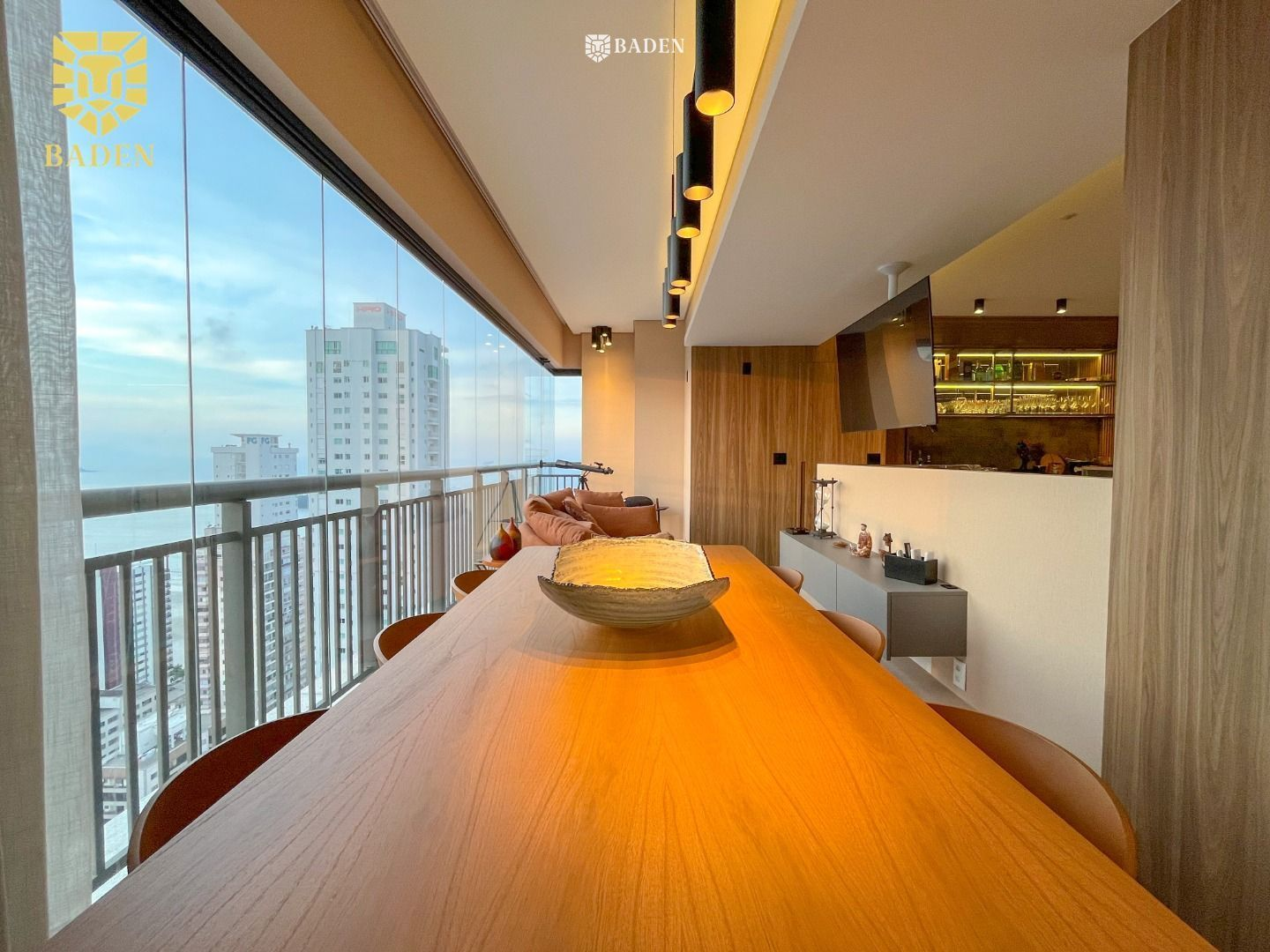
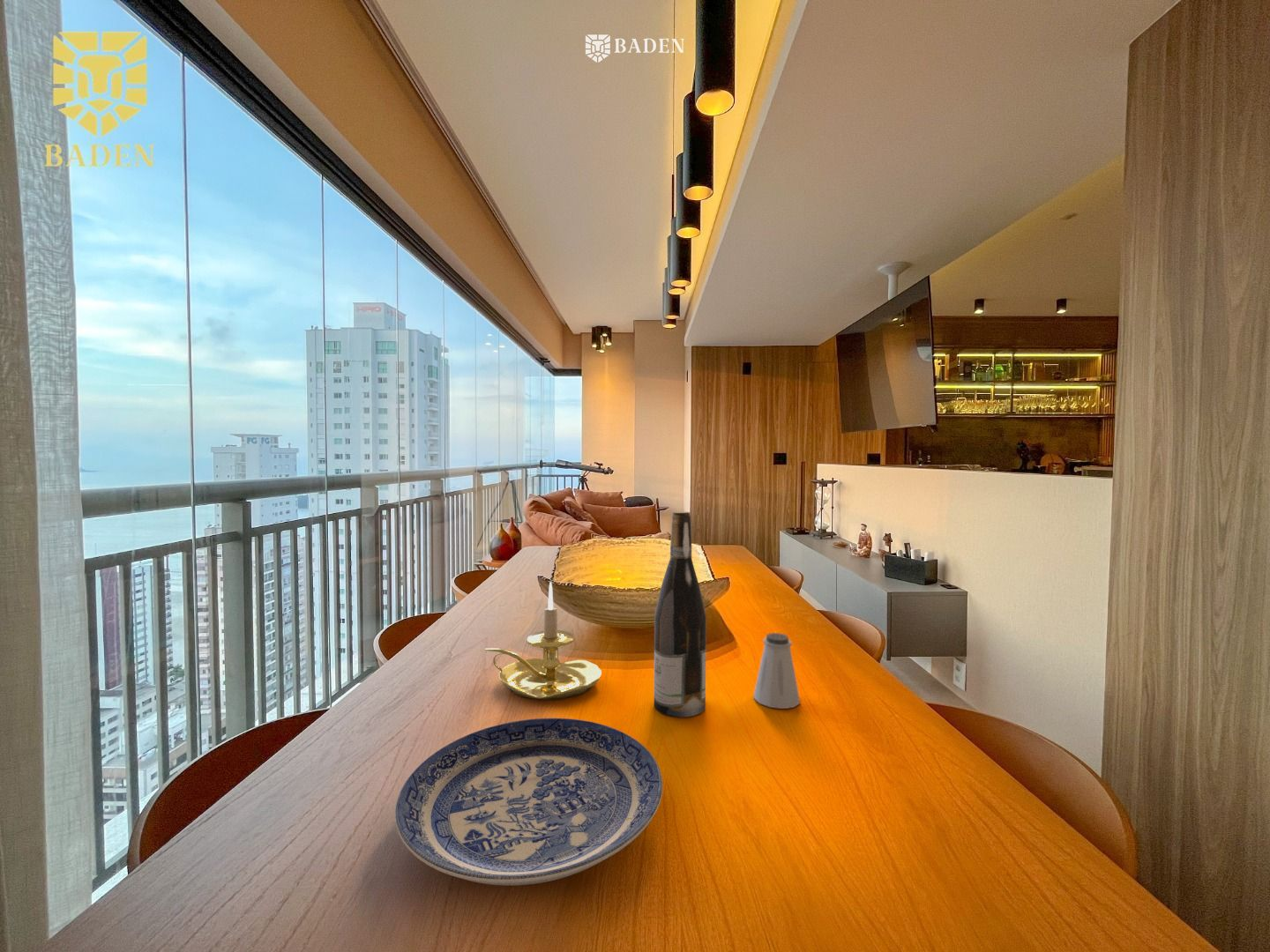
+ saltshaker [753,632,801,710]
+ plate [394,718,663,886]
+ wine bottle [654,510,707,718]
+ candle holder [484,581,602,700]
